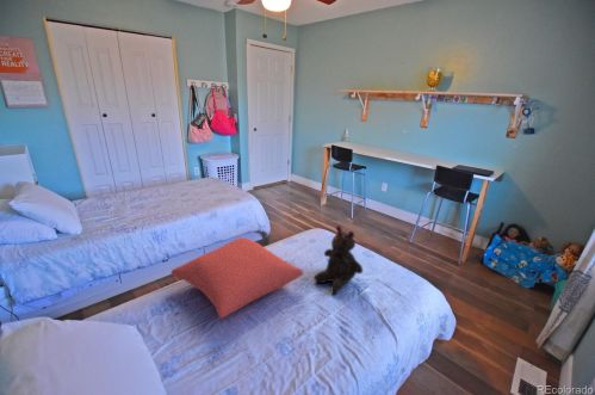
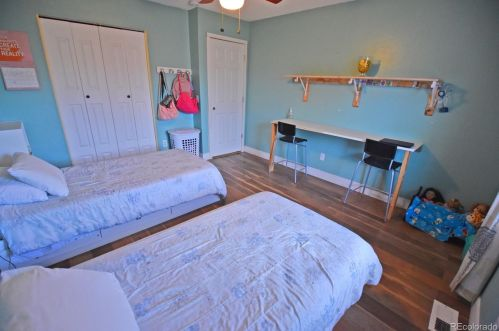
- teddy bear [312,224,364,295]
- cushion [171,236,304,320]
